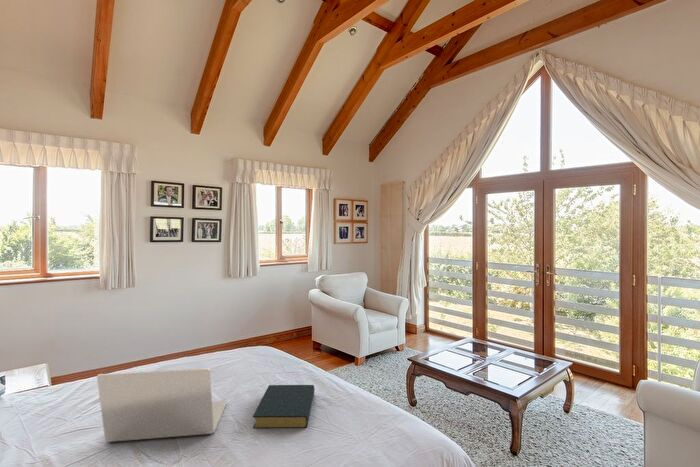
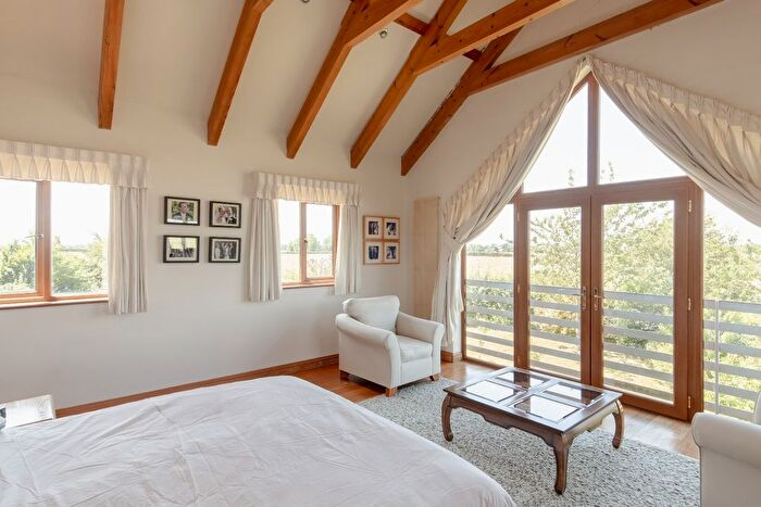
- laptop [96,367,228,443]
- hardback book [252,384,315,429]
